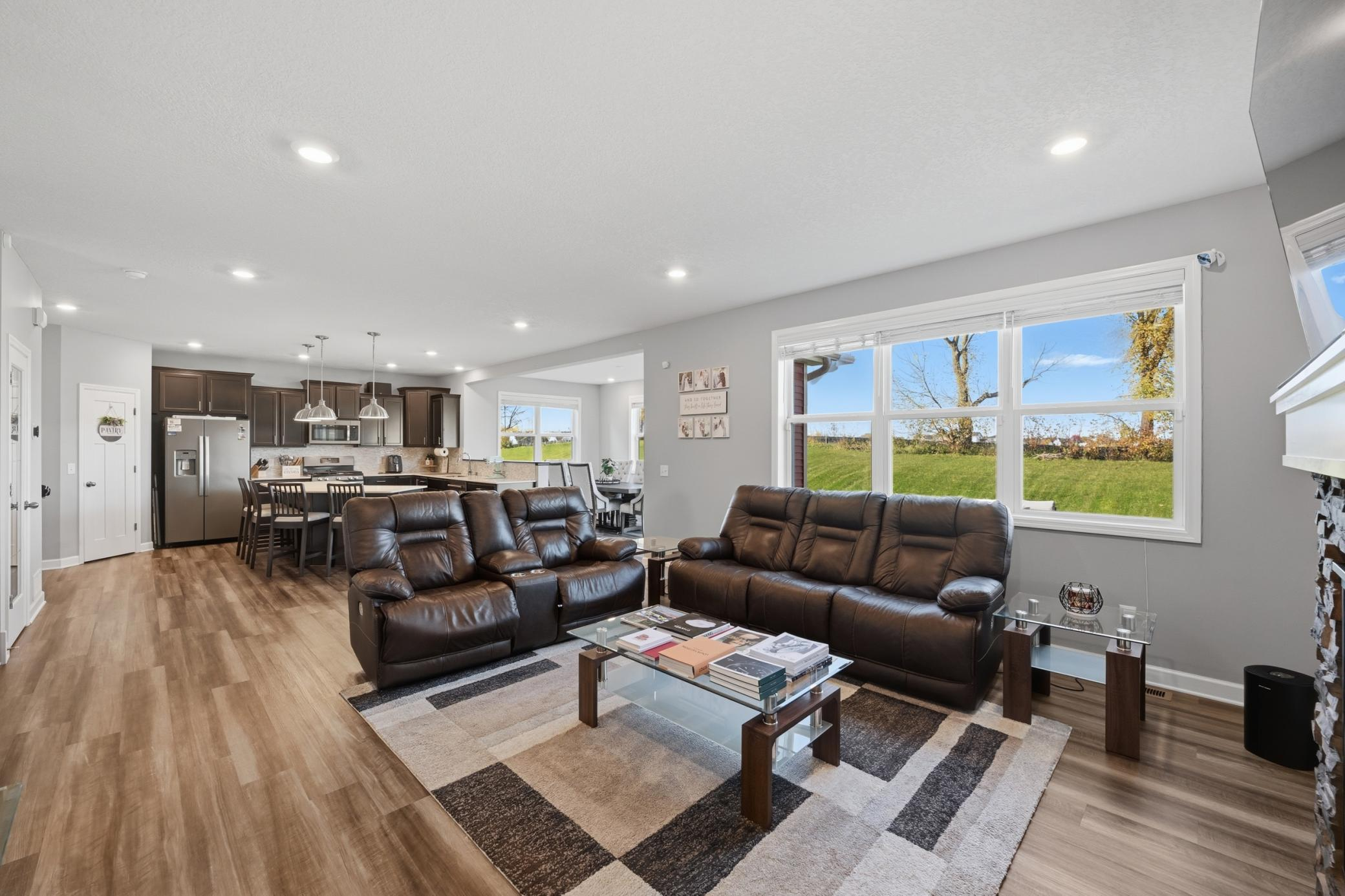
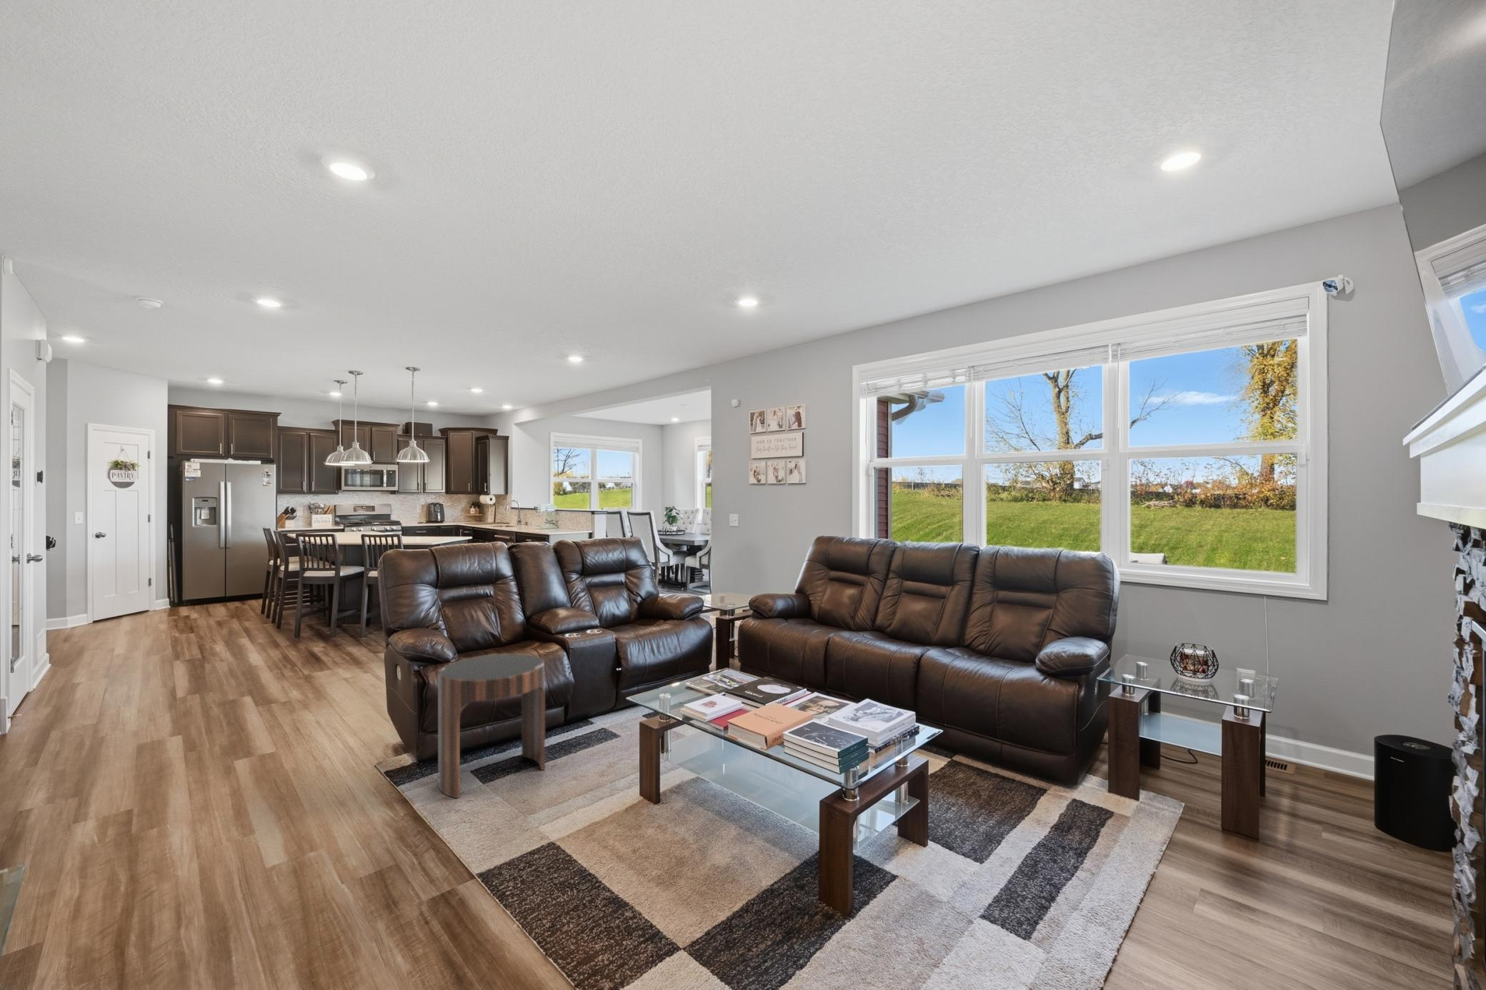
+ side table [438,653,546,799]
